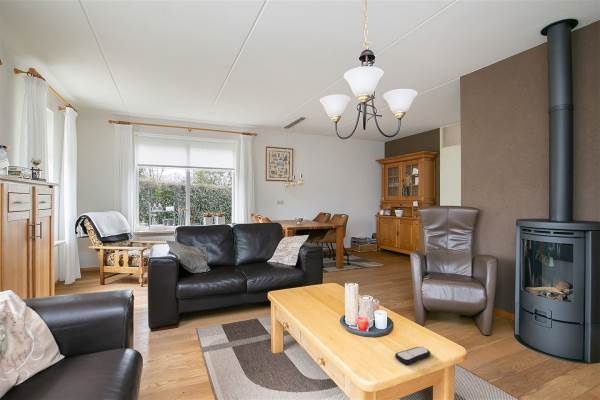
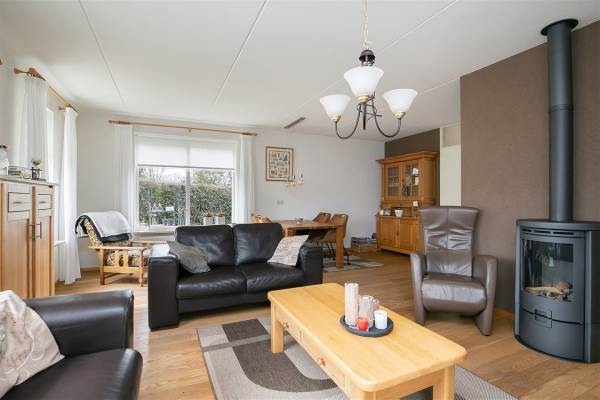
- remote control [394,346,431,365]
